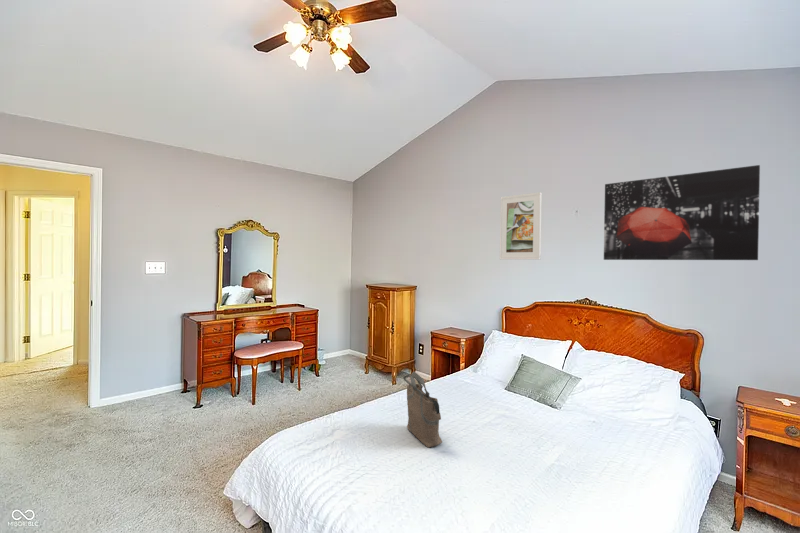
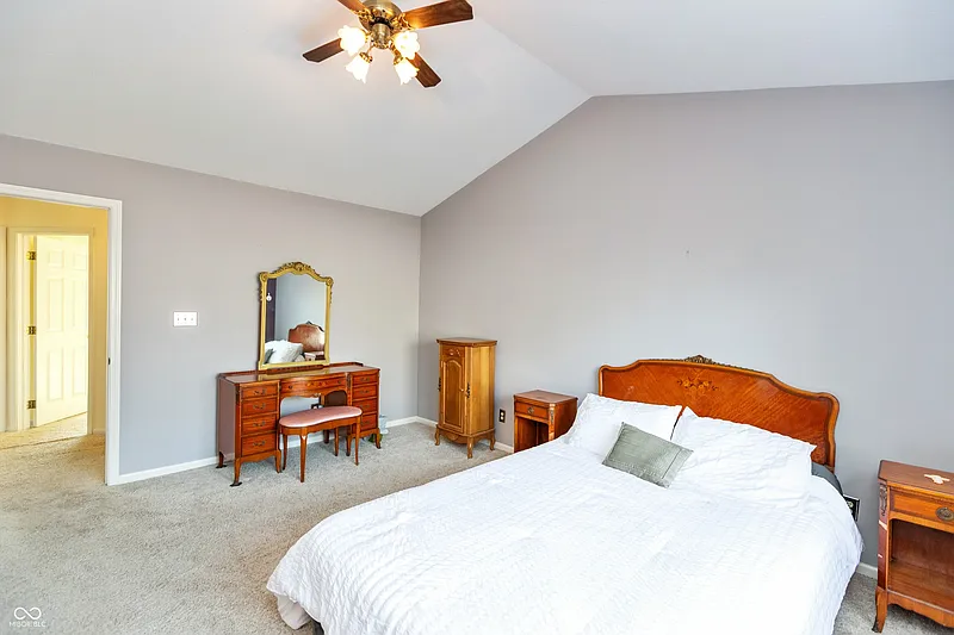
- tote bag [402,370,443,448]
- wall art [603,164,761,261]
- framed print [499,191,543,261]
